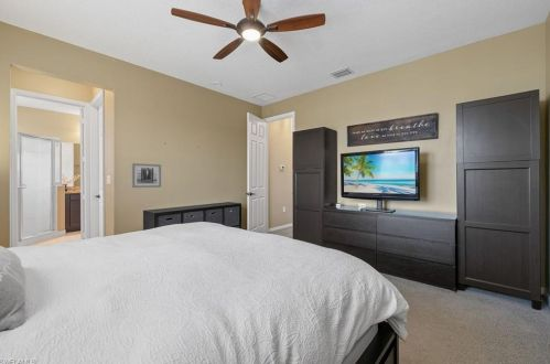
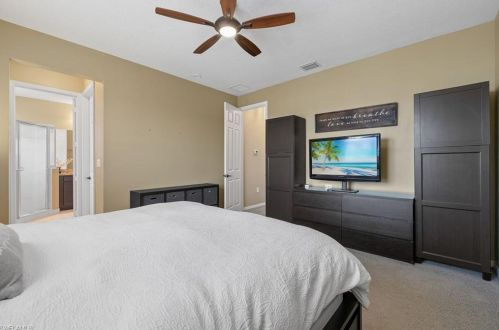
- wall art [131,162,162,189]
